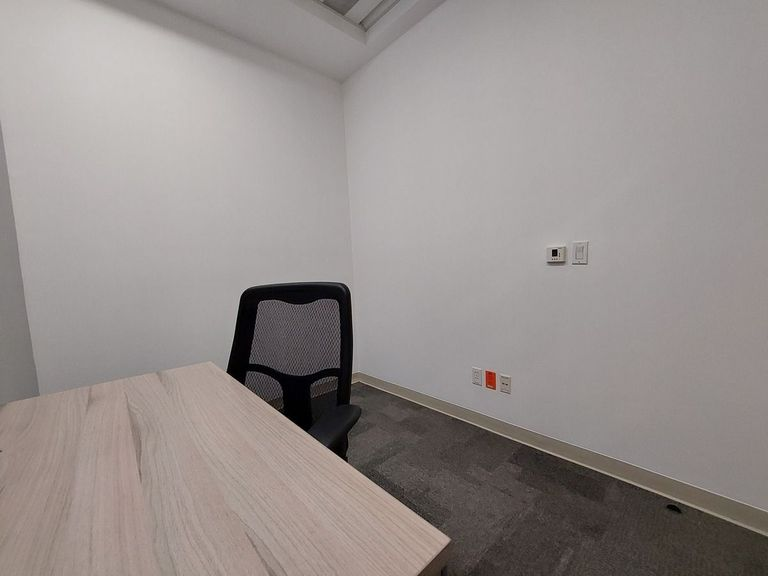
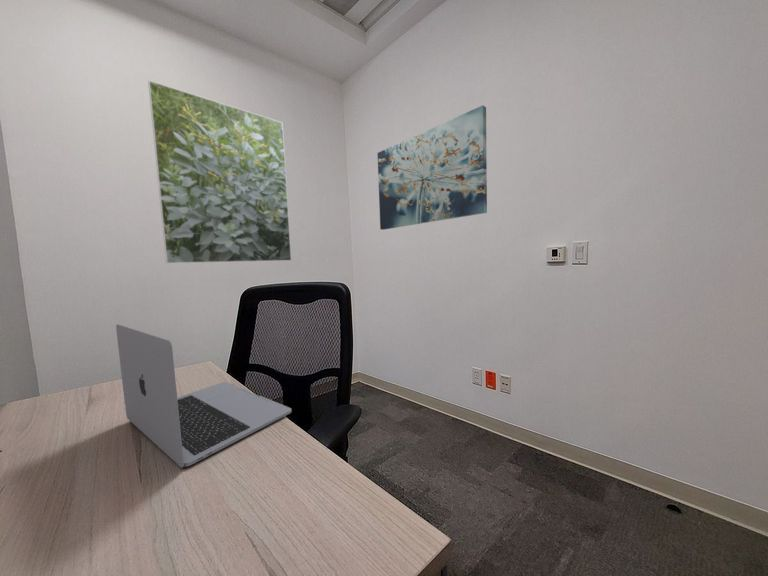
+ wall art [376,104,488,231]
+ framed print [147,80,292,264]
+ laptop [115,323,293,469]
